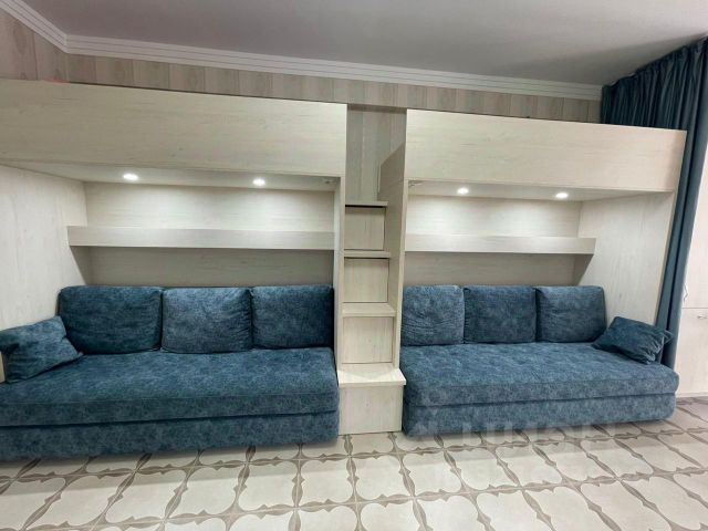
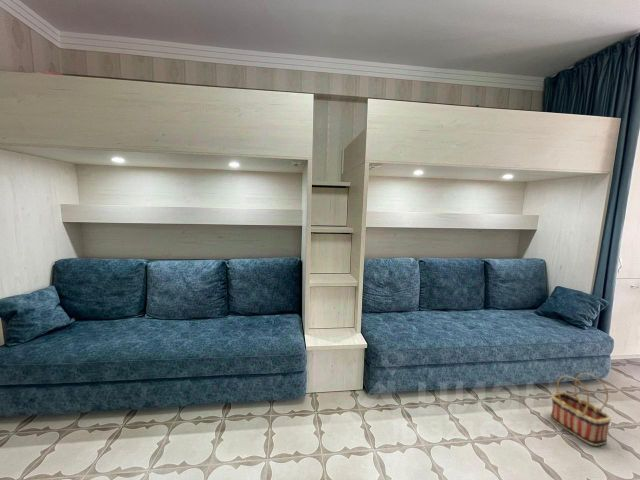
+ basket [550,372,612,447]
